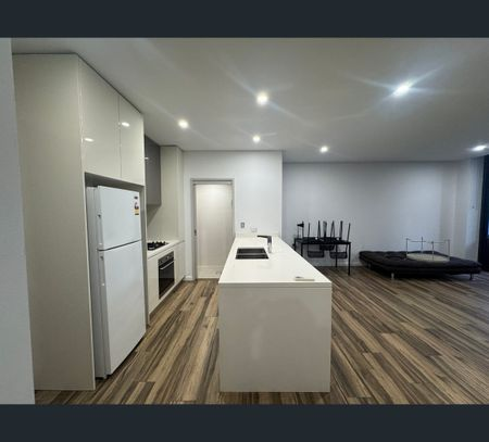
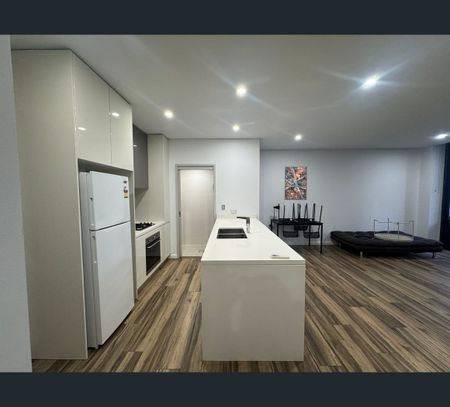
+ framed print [284,166,308,201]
